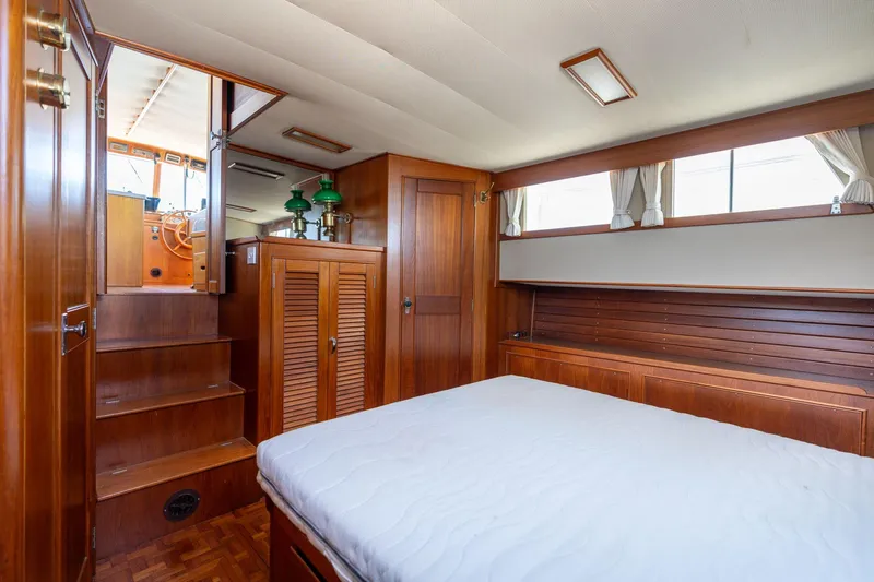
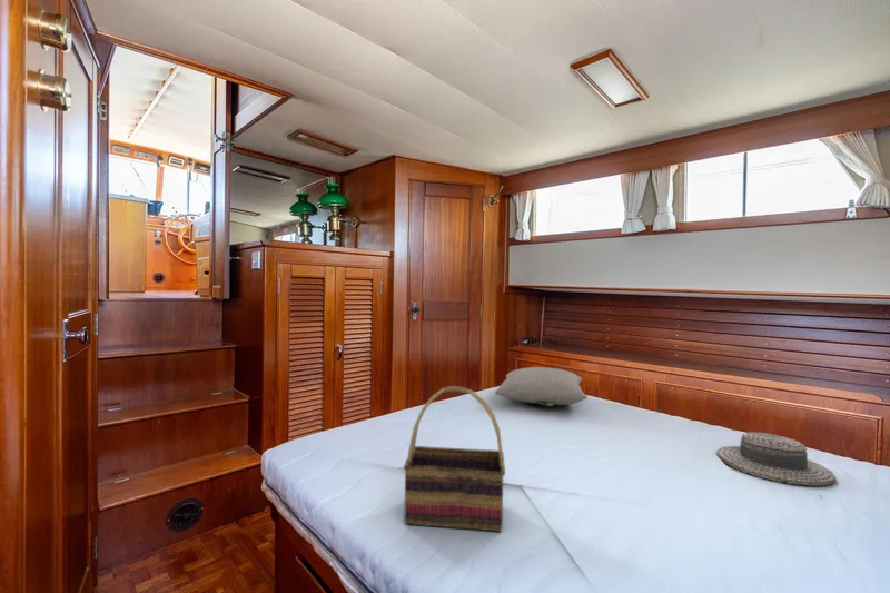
+ boater hat [715,431,838,487]
+ woven basket [403,385,506,533]
+ pillow [494,366,589,407]
